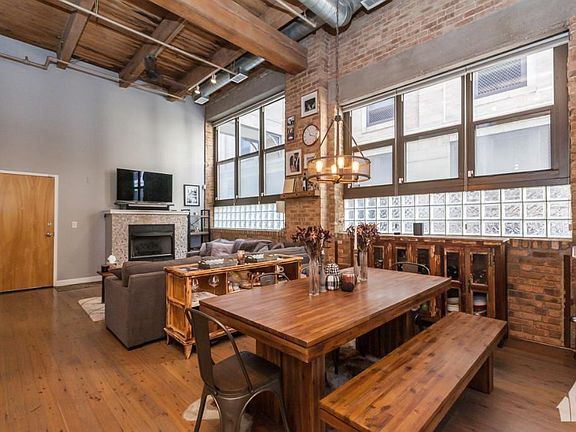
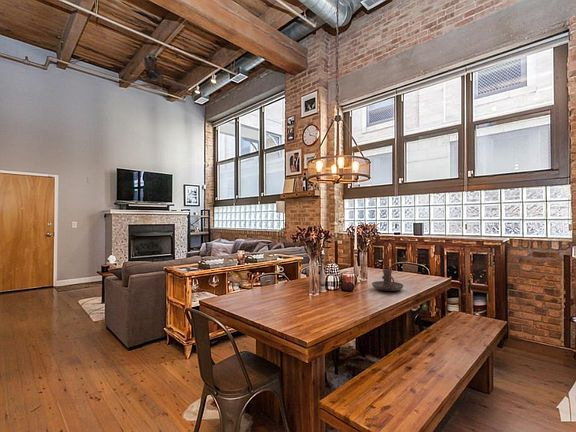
+ candle holder [371,268,404,292]
